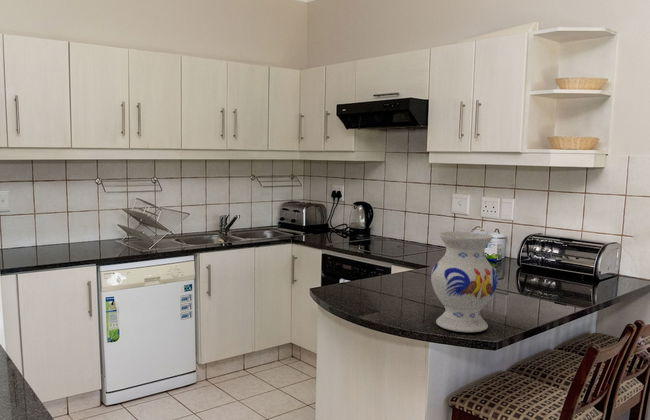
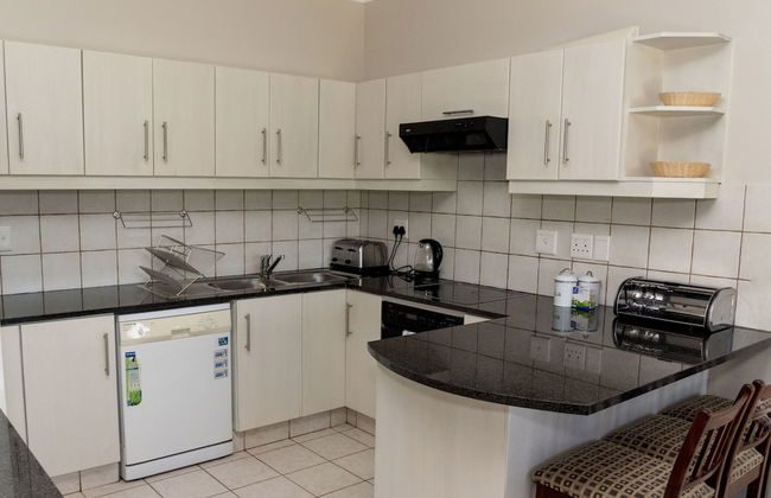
- vase [430,231,499,333]
